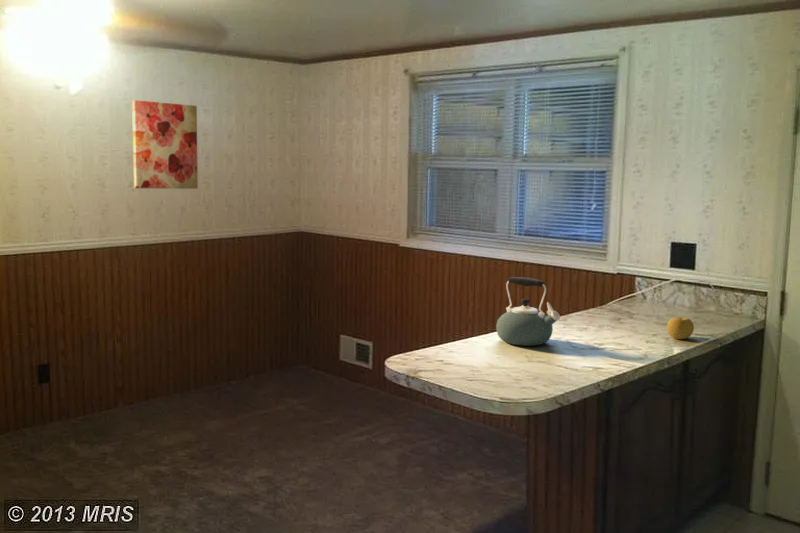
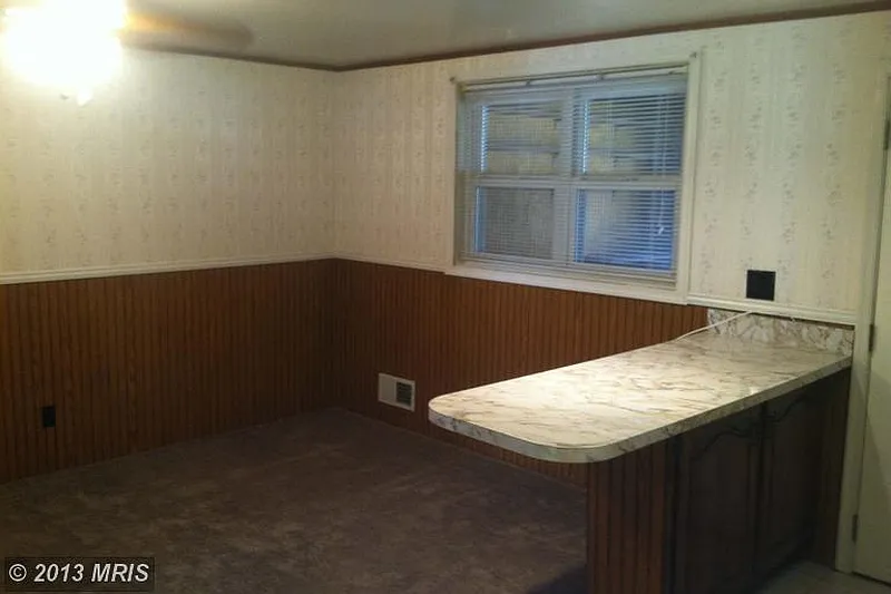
- wall art [131,99,199,190]
- fruit [666,316,695,340]
- kettle [495,276,561,347]
